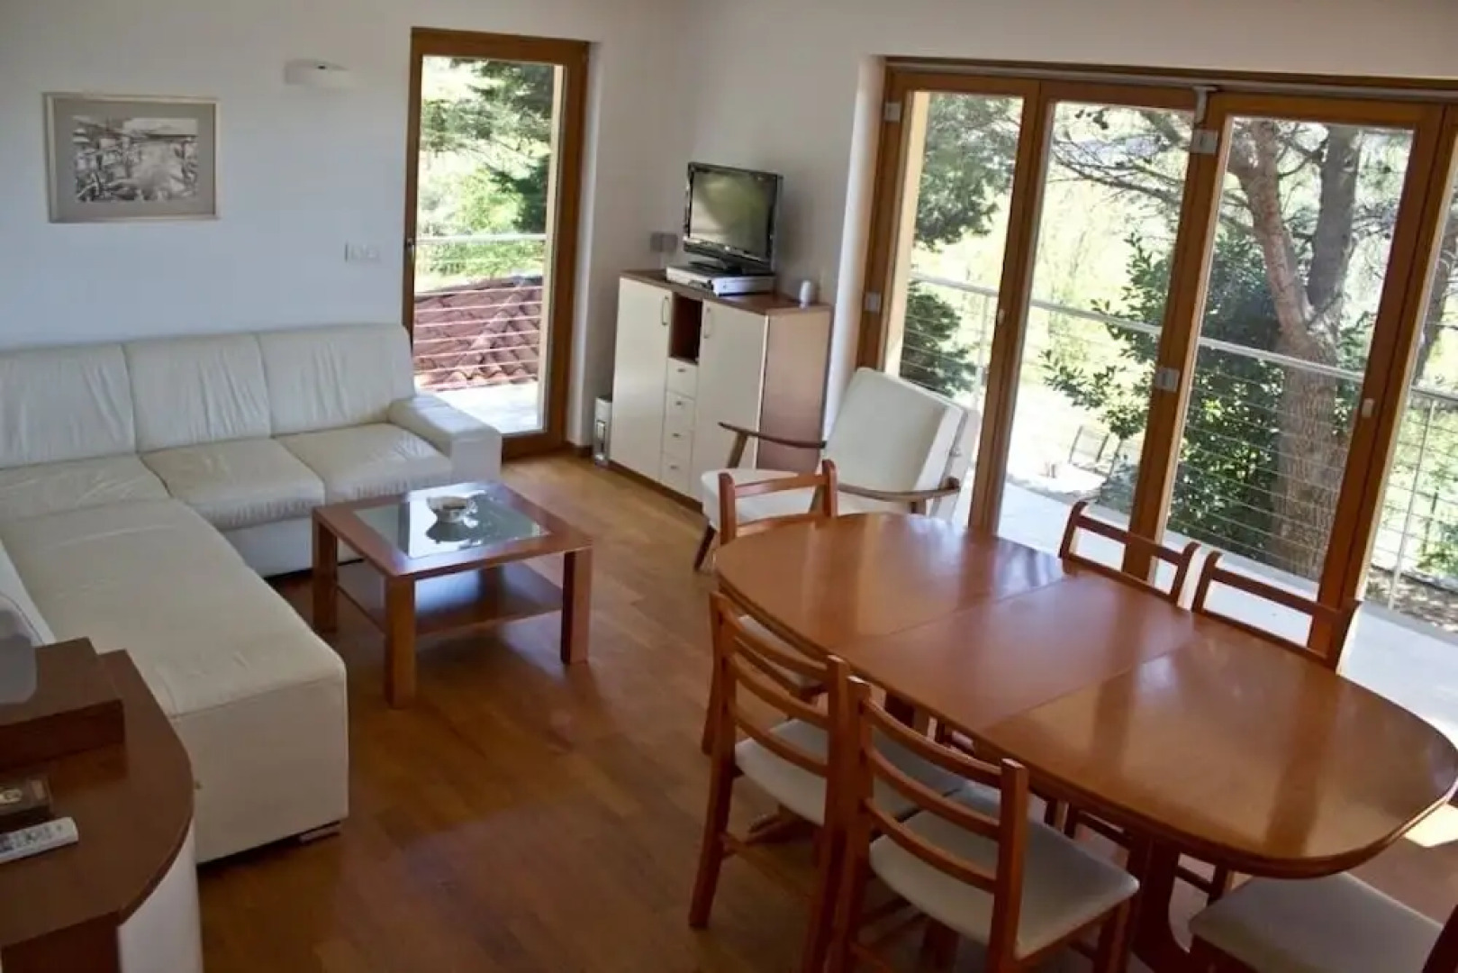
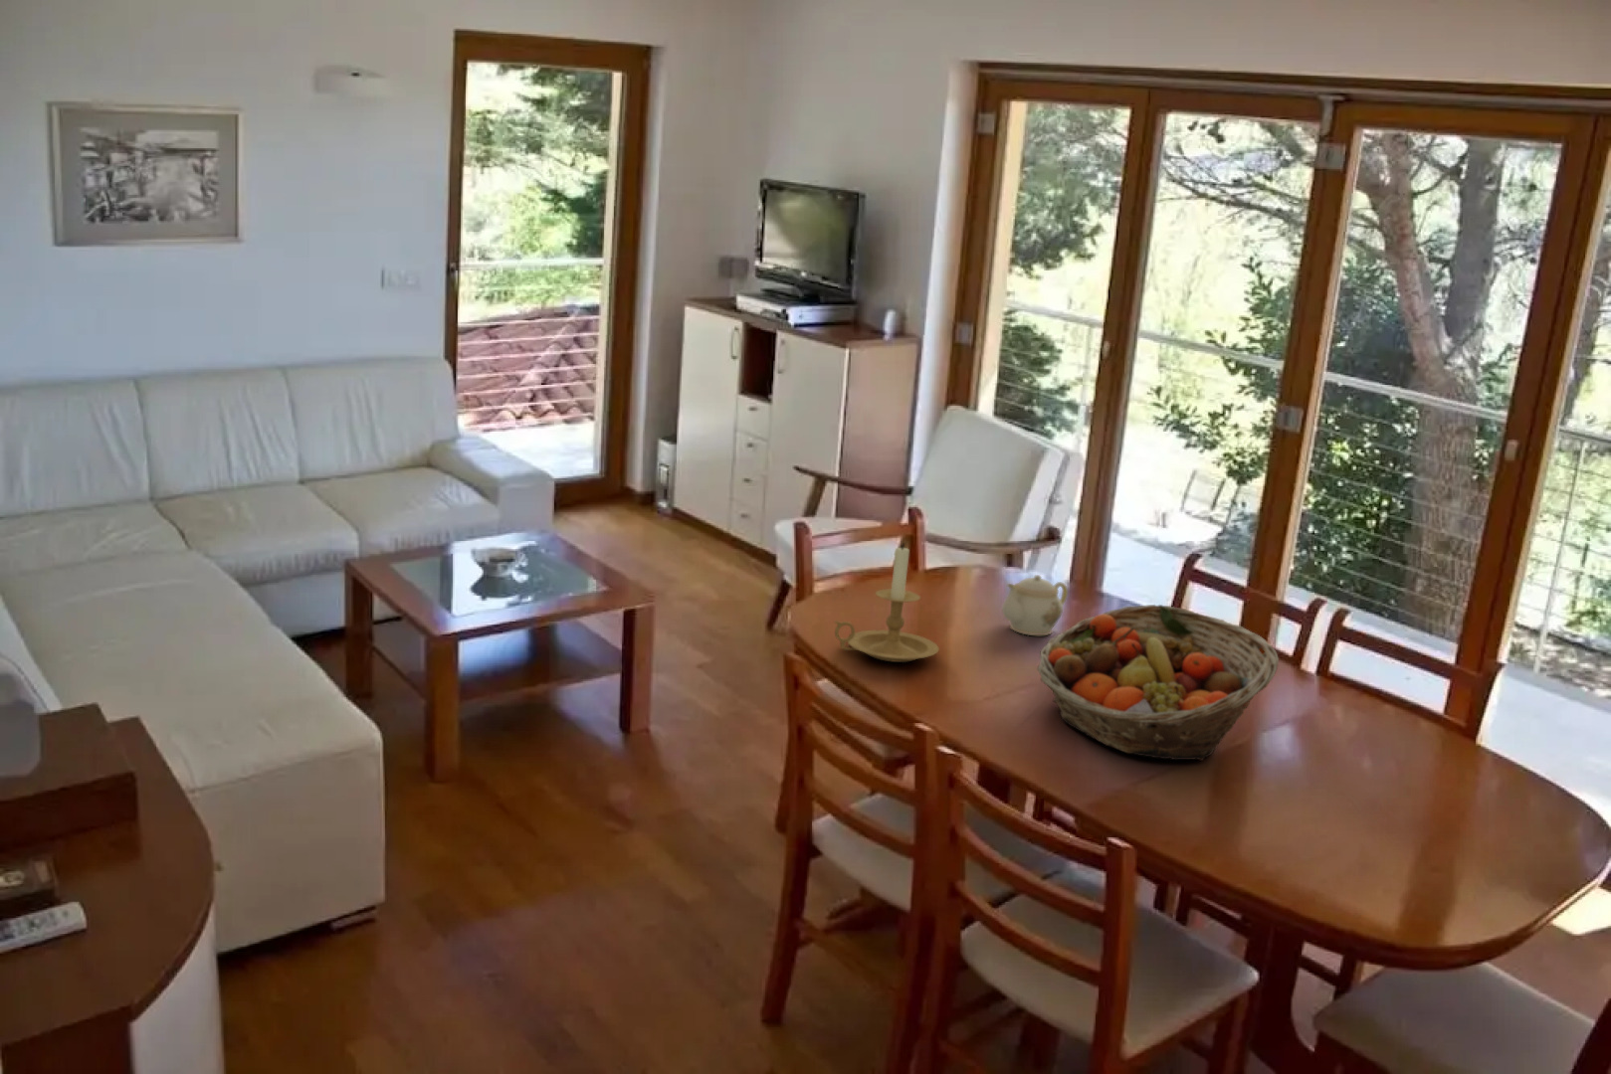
+ fruit basket [1036,604,1280,761]
+ candle holder [832,542,940,663]
+ teapot [1002,574,1069,636]
